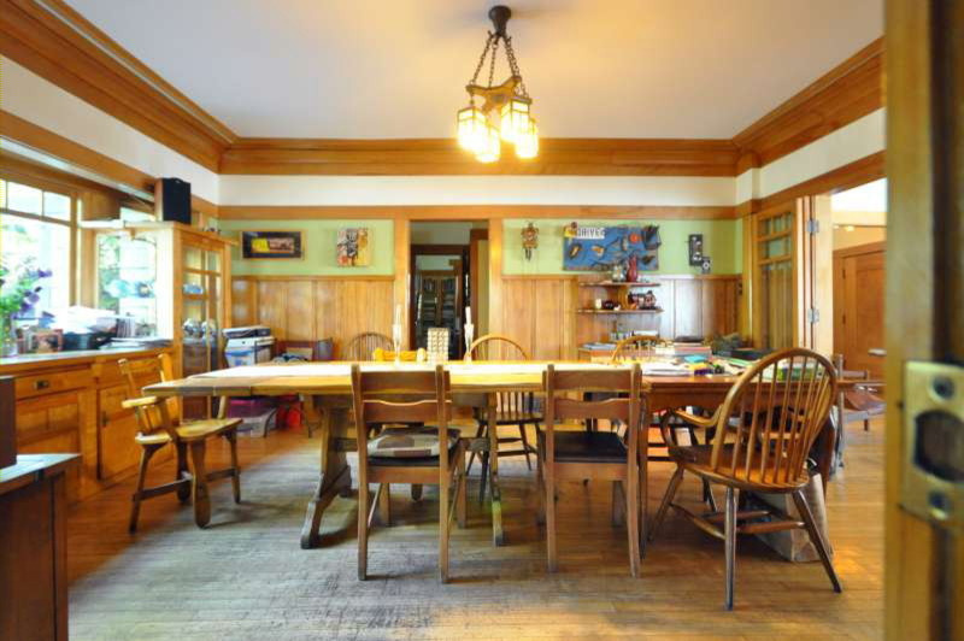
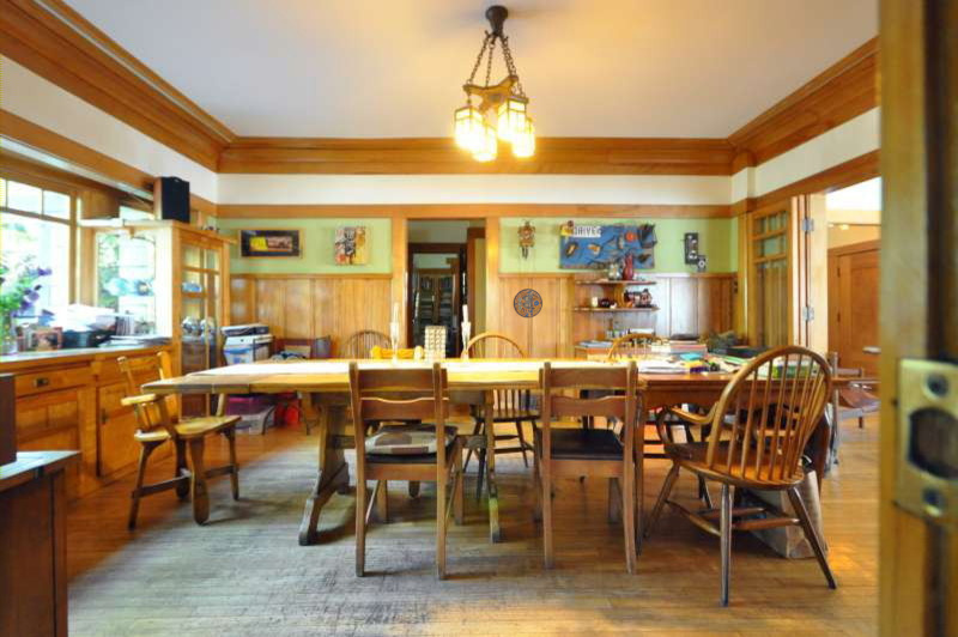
+ manhole cover [513,287,544,318]
